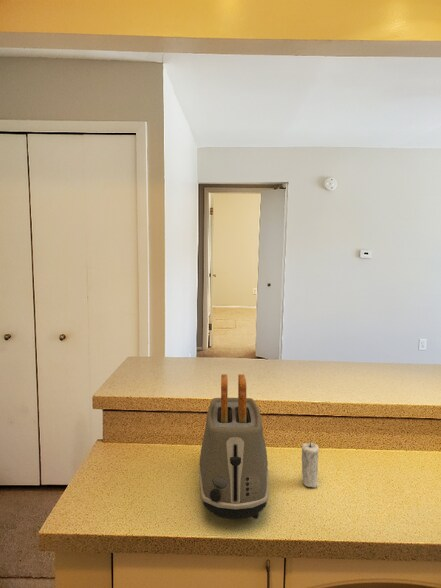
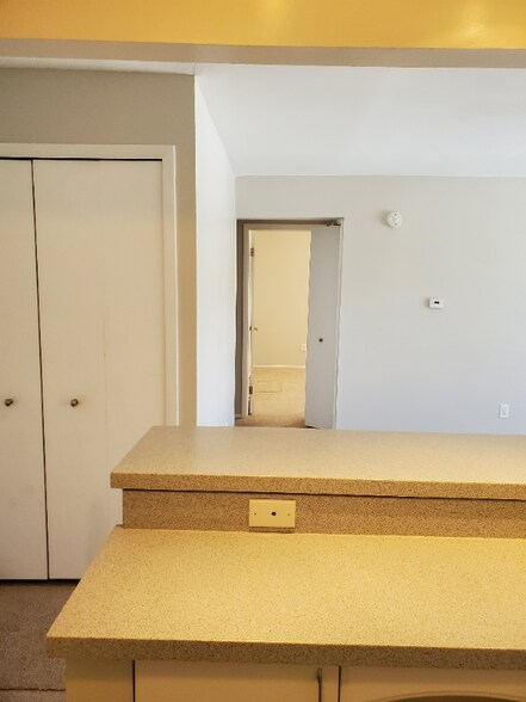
- toaster [198,373,270,521]
- candle [301,441,320,488]
